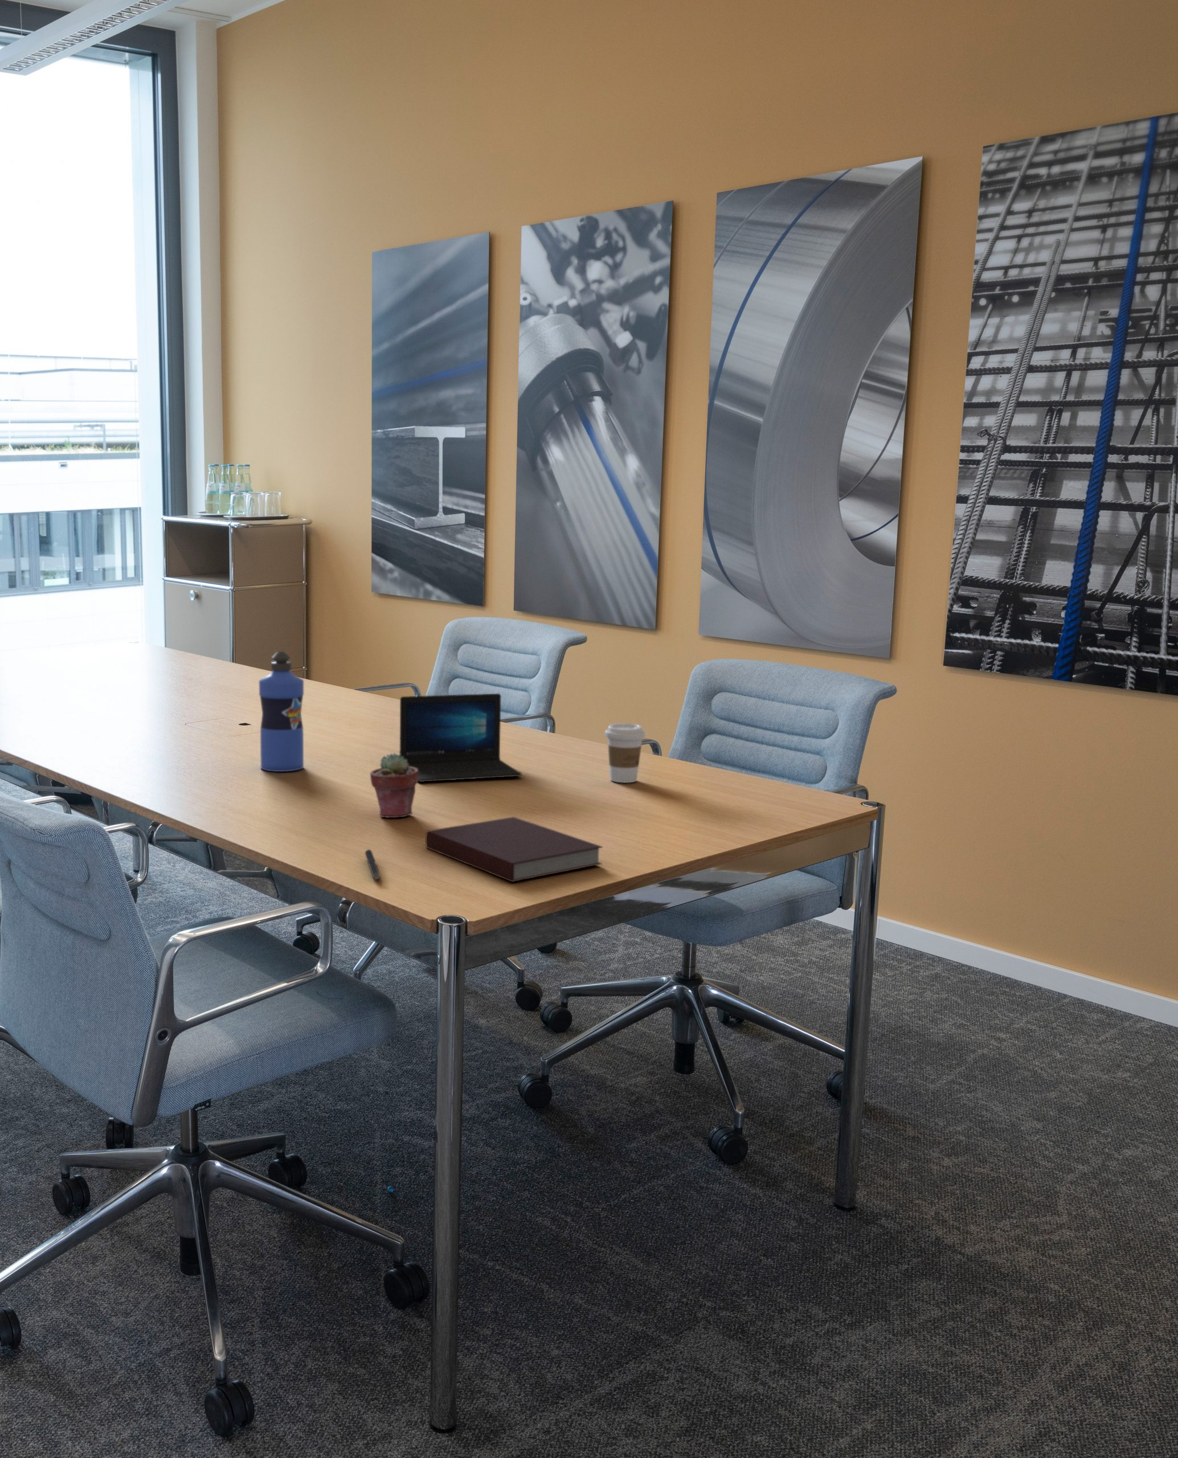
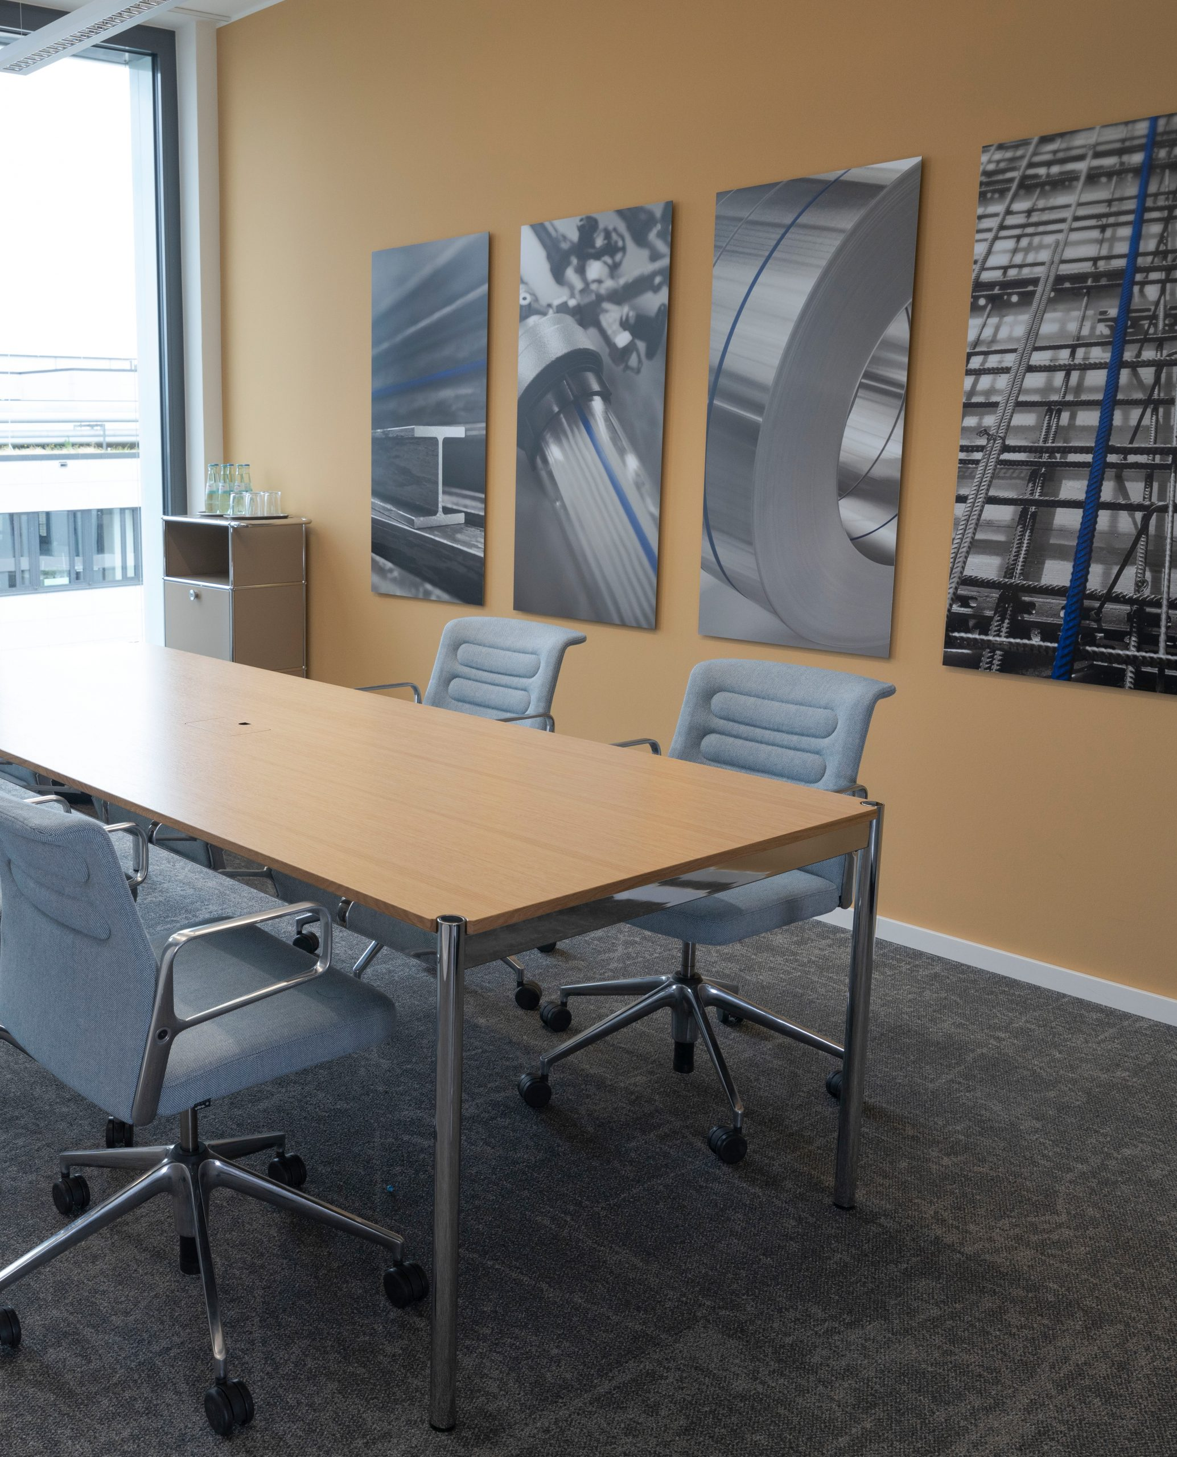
- notebook [426,816,603,882]
- water bottle [258,651,304,773]
- laptop [399,694,523,782]
- pen [364,849,381,880]
- potted succulent [370,752,418,819]
- coffee cup [605,722,645,784]
